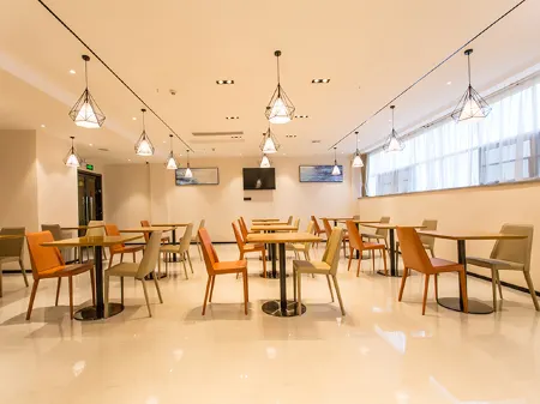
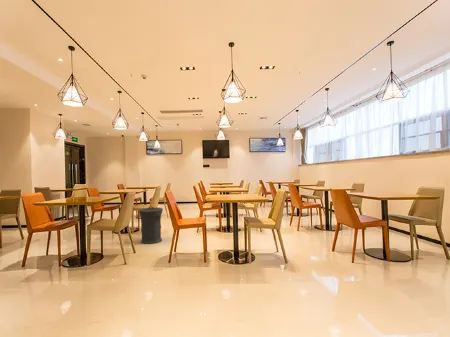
+ trash can [137,206,164,245]
